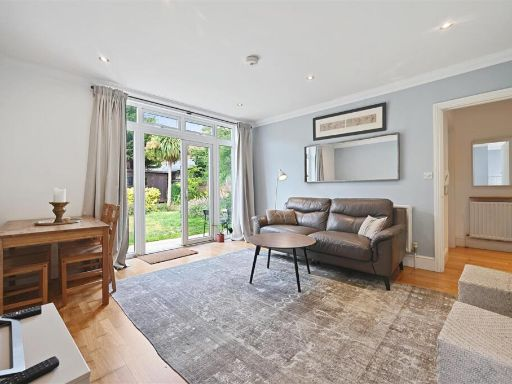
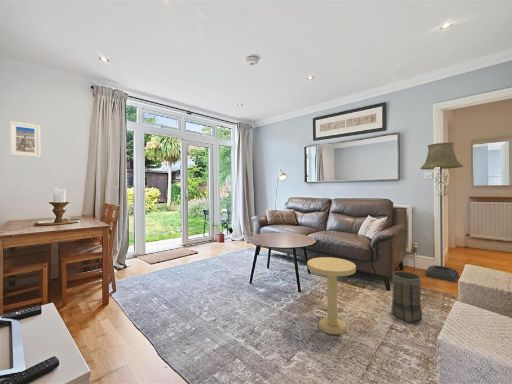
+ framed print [9,120,41,158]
+ side table [306,256,357,335]
+ basket [391,270,423,324]
+ floor lamp [419,141,464,283]
